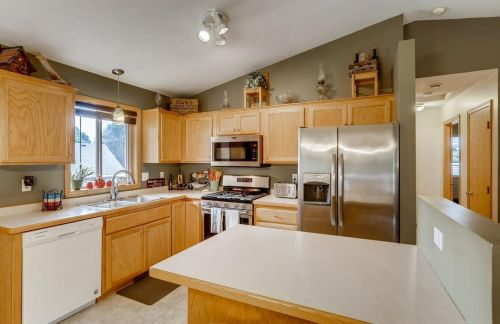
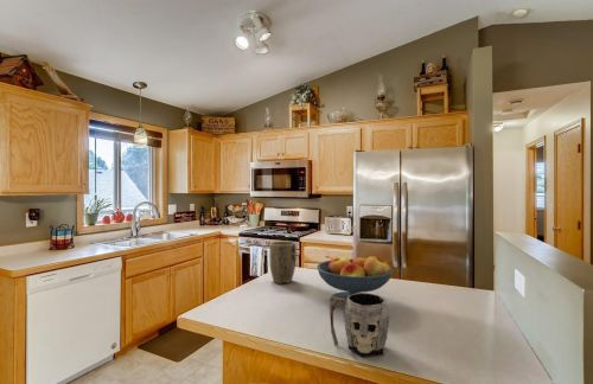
+ mug [329,292,390,358]
+ plant pot [268,239,296,284]
+ fruit bowl [315,255,394,302]
